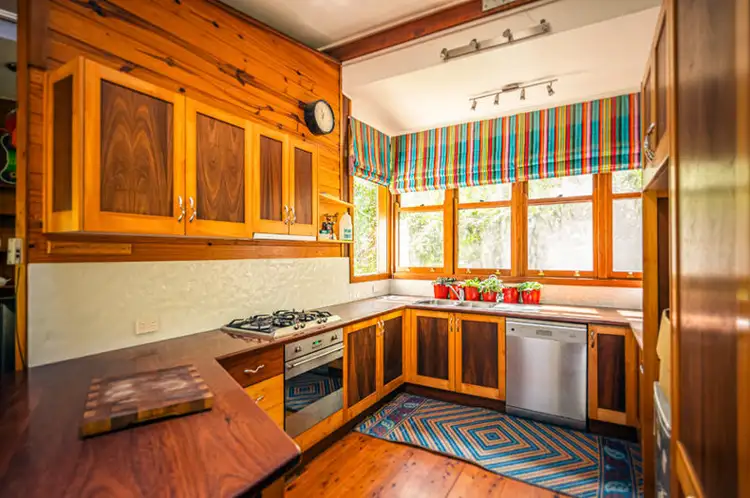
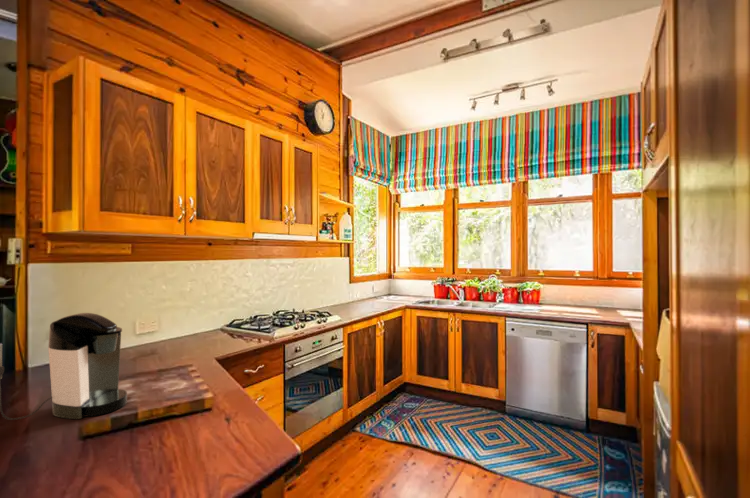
+ coffee maker [0,312,128,421]
